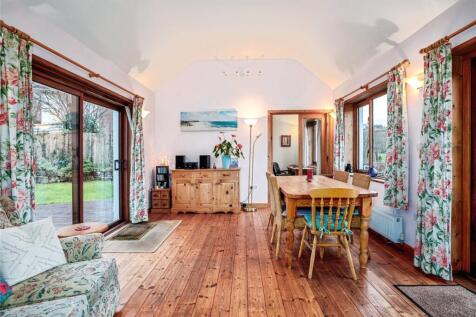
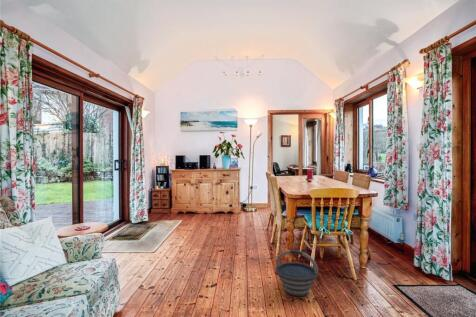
+ bucket [274,249,319,297]
